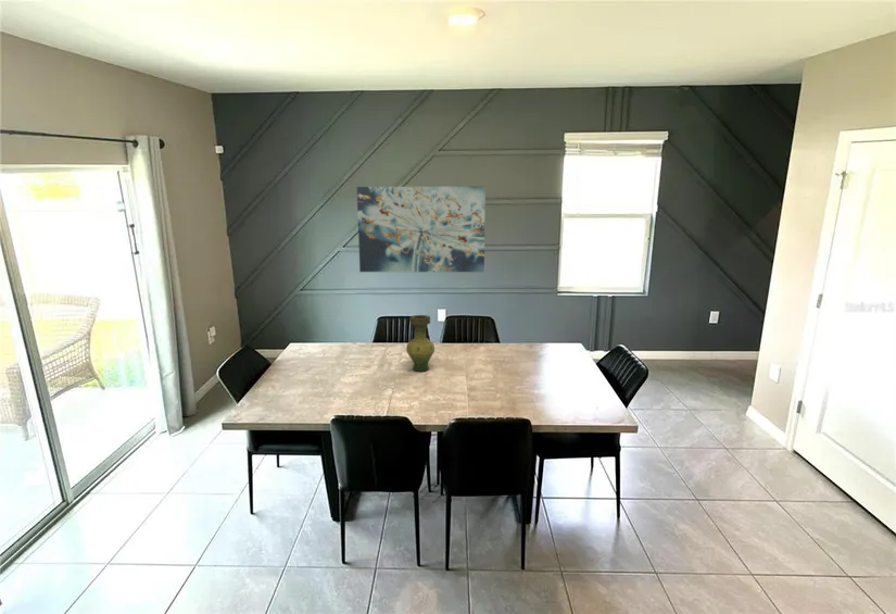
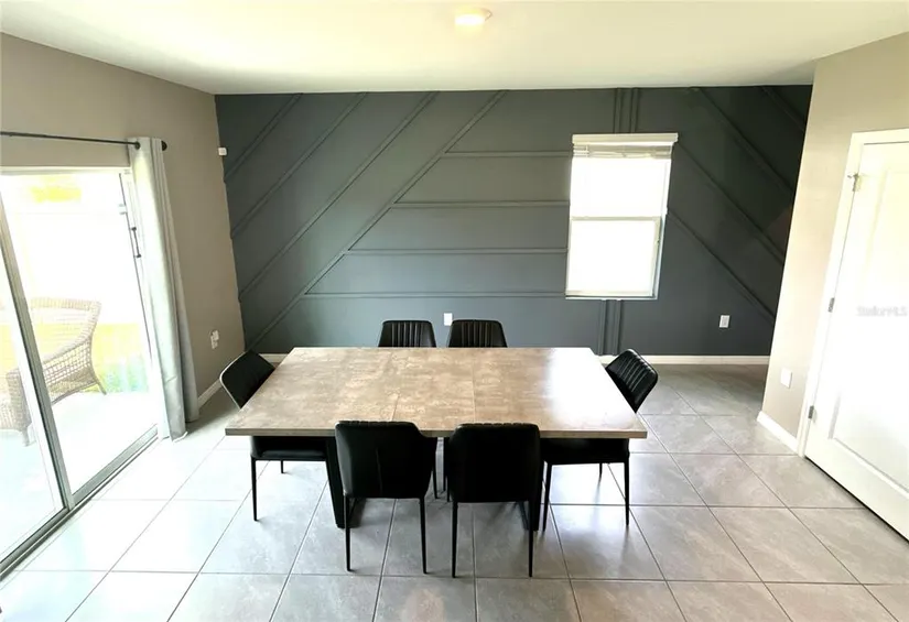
- wall art [356,185,487,273]
- vase [405,314,436,373]
